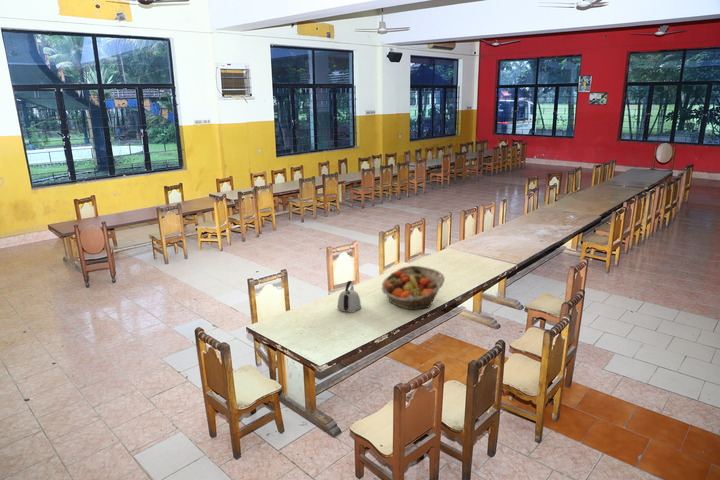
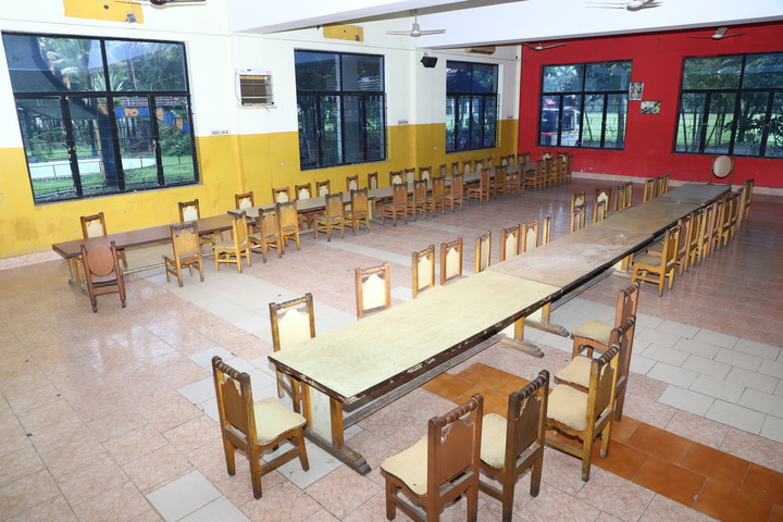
- kettle [337,280,362,313]
- fruit basket [381,265,446,310]
